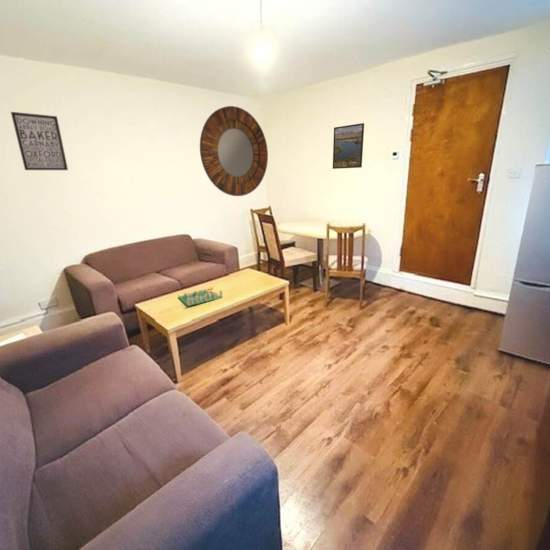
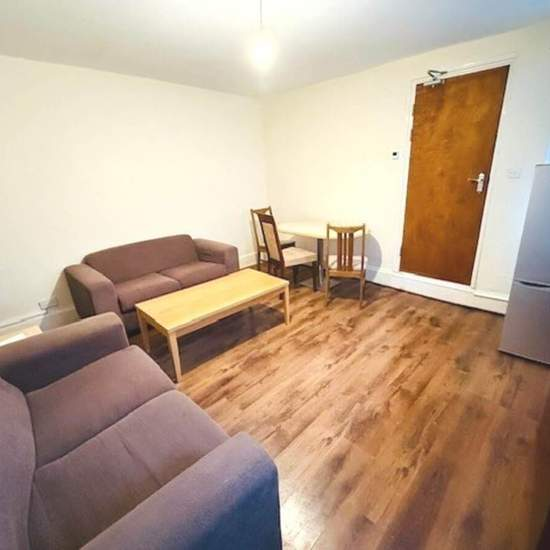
- home mirror [199,105,269,197]
- wall art [10,111,69,171]
- board game [177,286,225,307]
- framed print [332,122,365,170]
